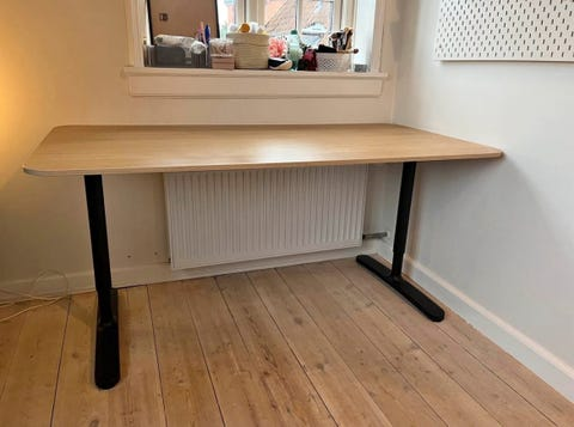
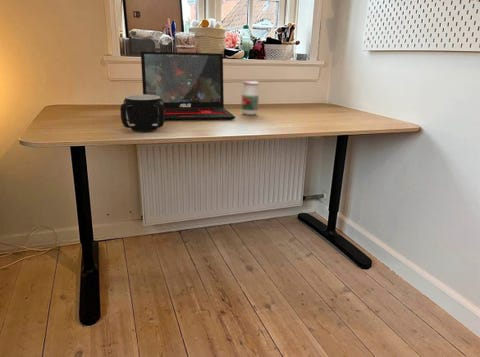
+ jar [240,80,260,116]
+ mug [119,94,165,133]
+ laptop [140,51,236,122]
